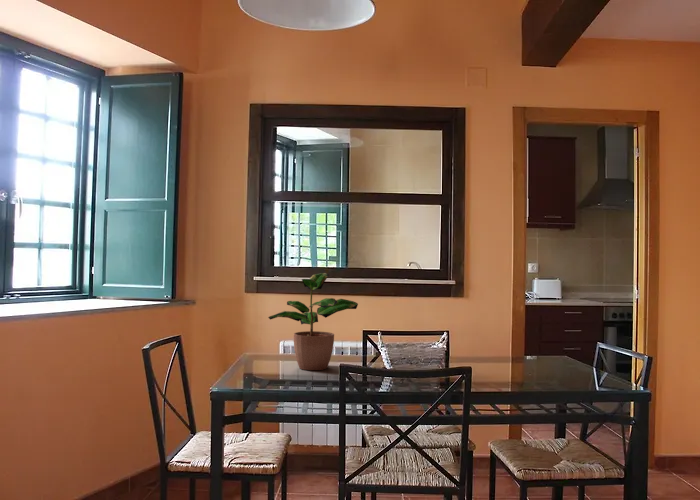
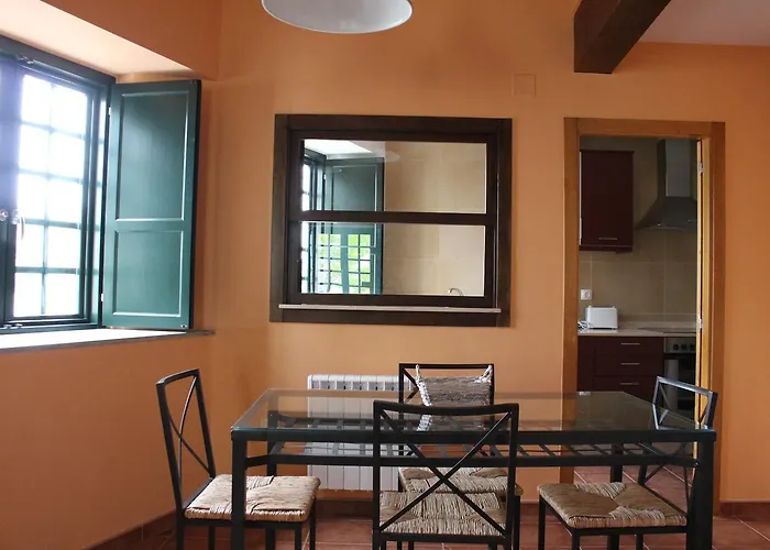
- potted plant [267,272,359,371]
